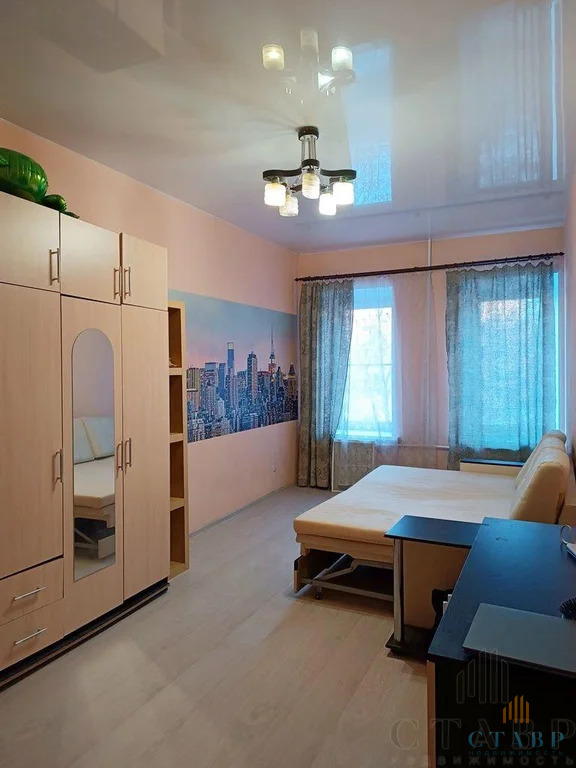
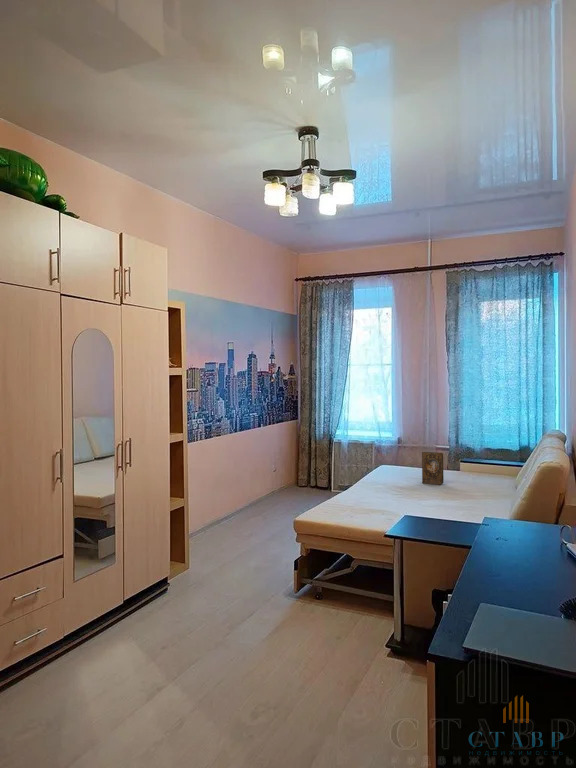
+ book [421,451,445,486]
